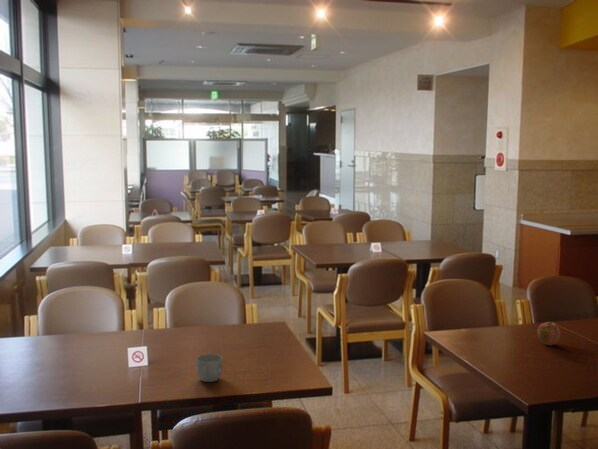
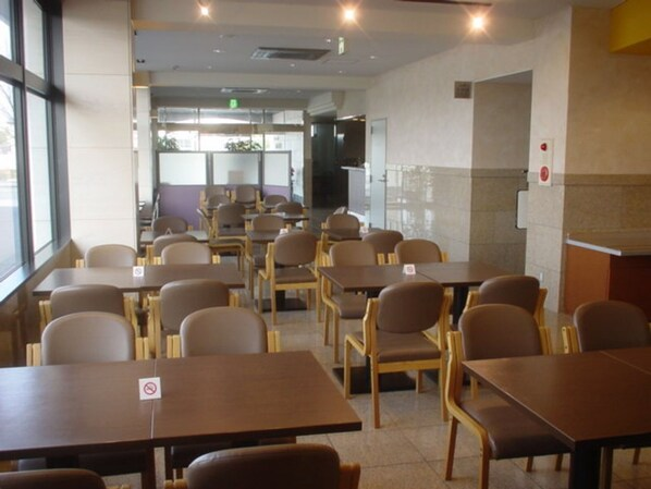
- mug [195,353,223,383]
- apple [537,321,562,346]
